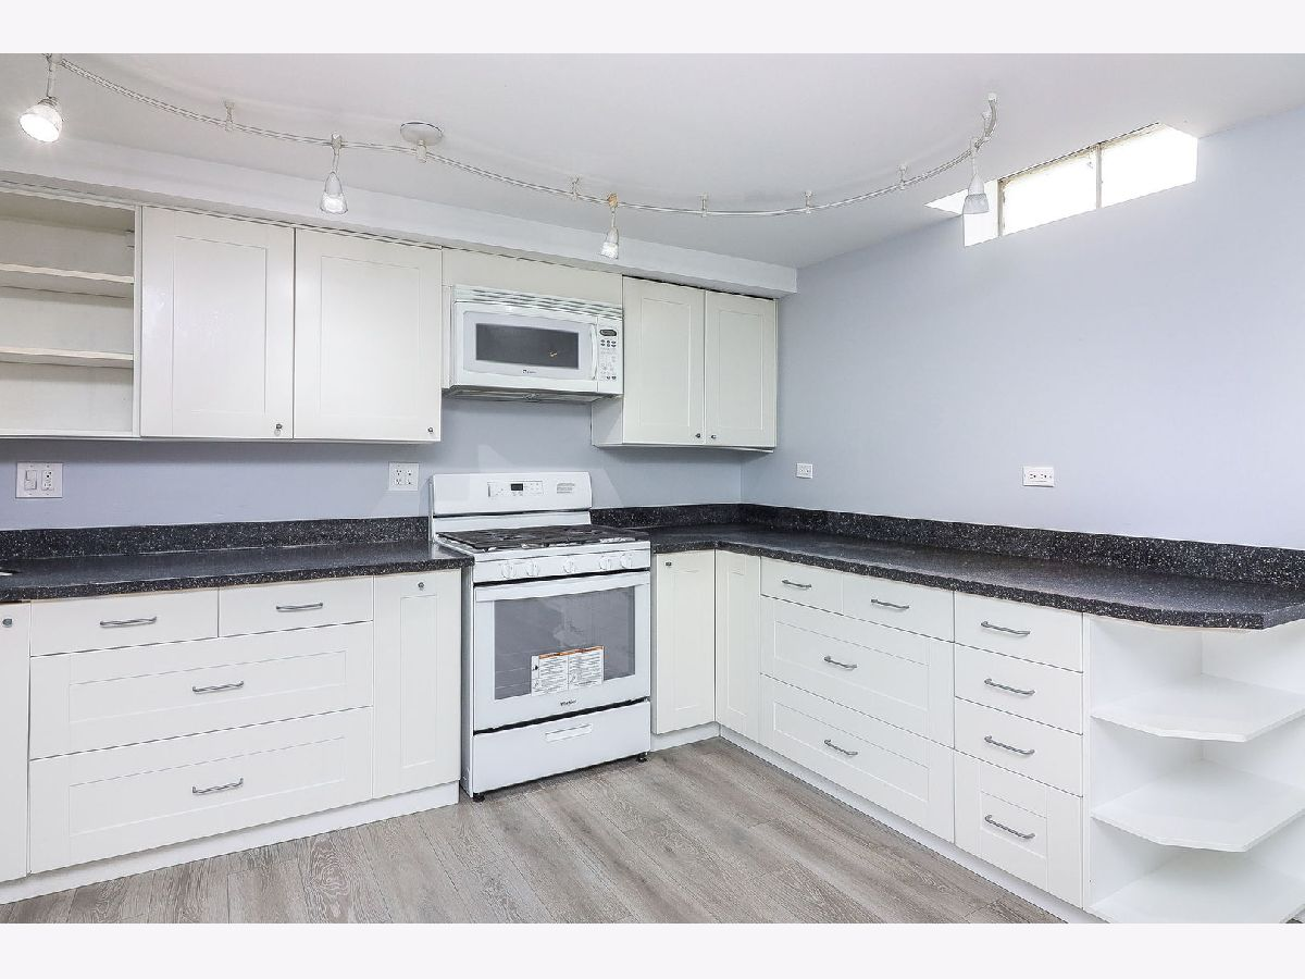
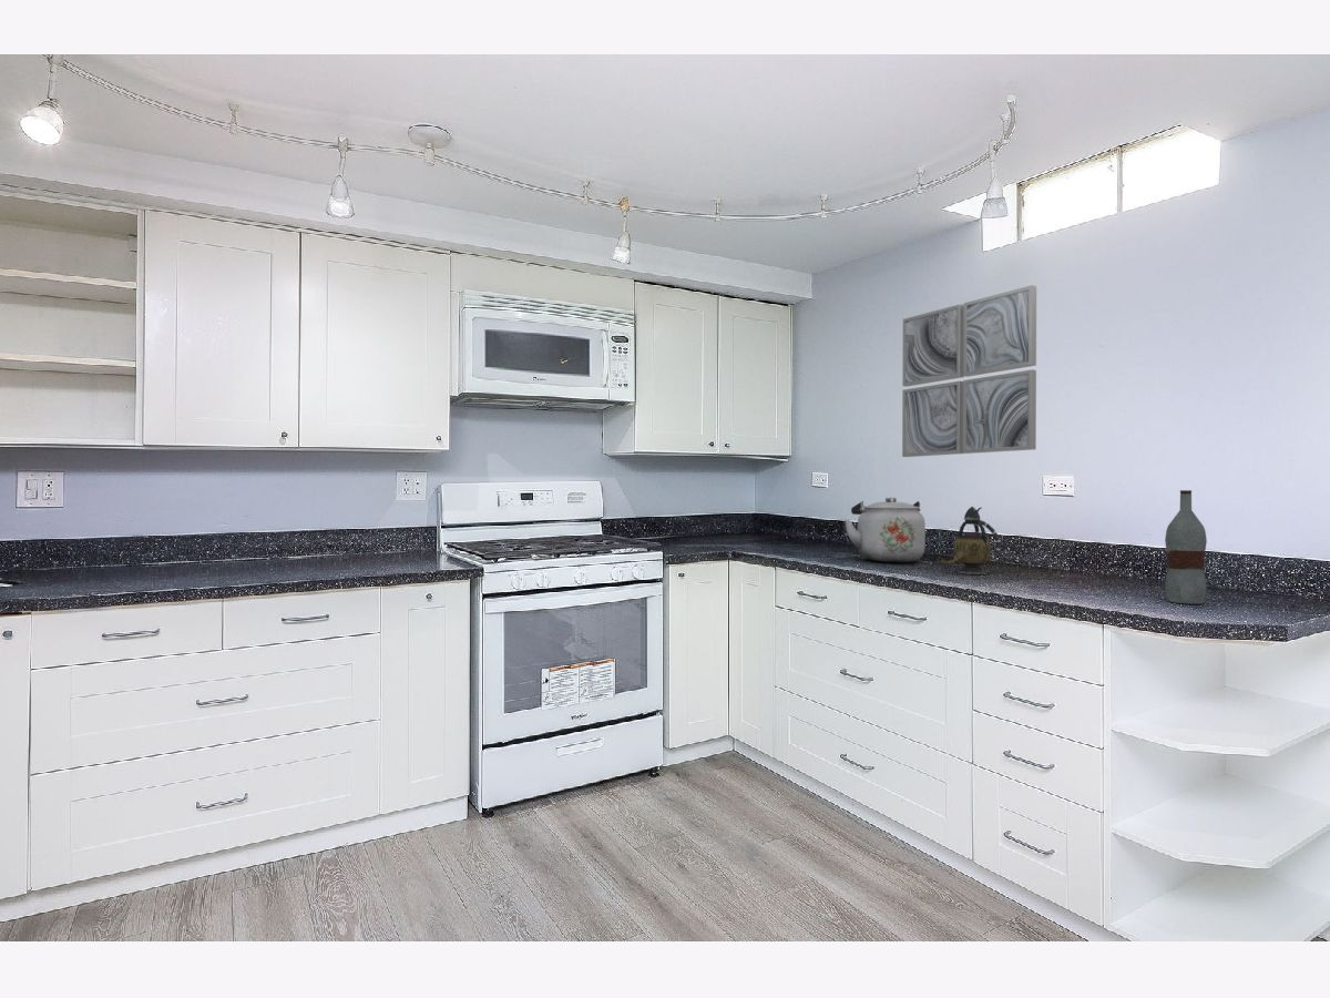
+ teapot [937,506,1002,576]
+ bottle [1164,489,1208,605]
+ kettle [843,497,927,563]
+ wall art [901,284,1037,458]
